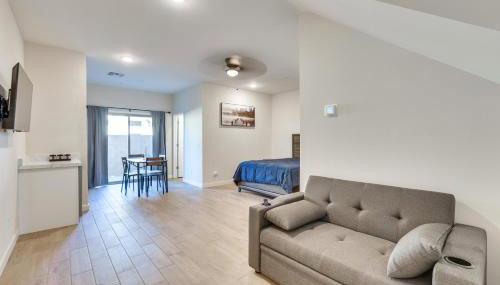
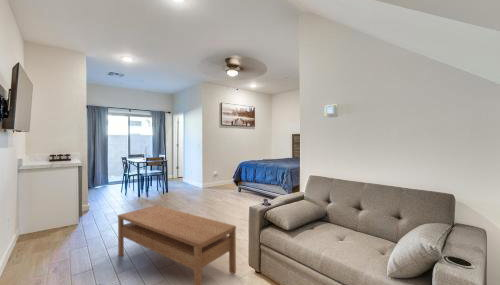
+ coffee table [117,204,237,285]
